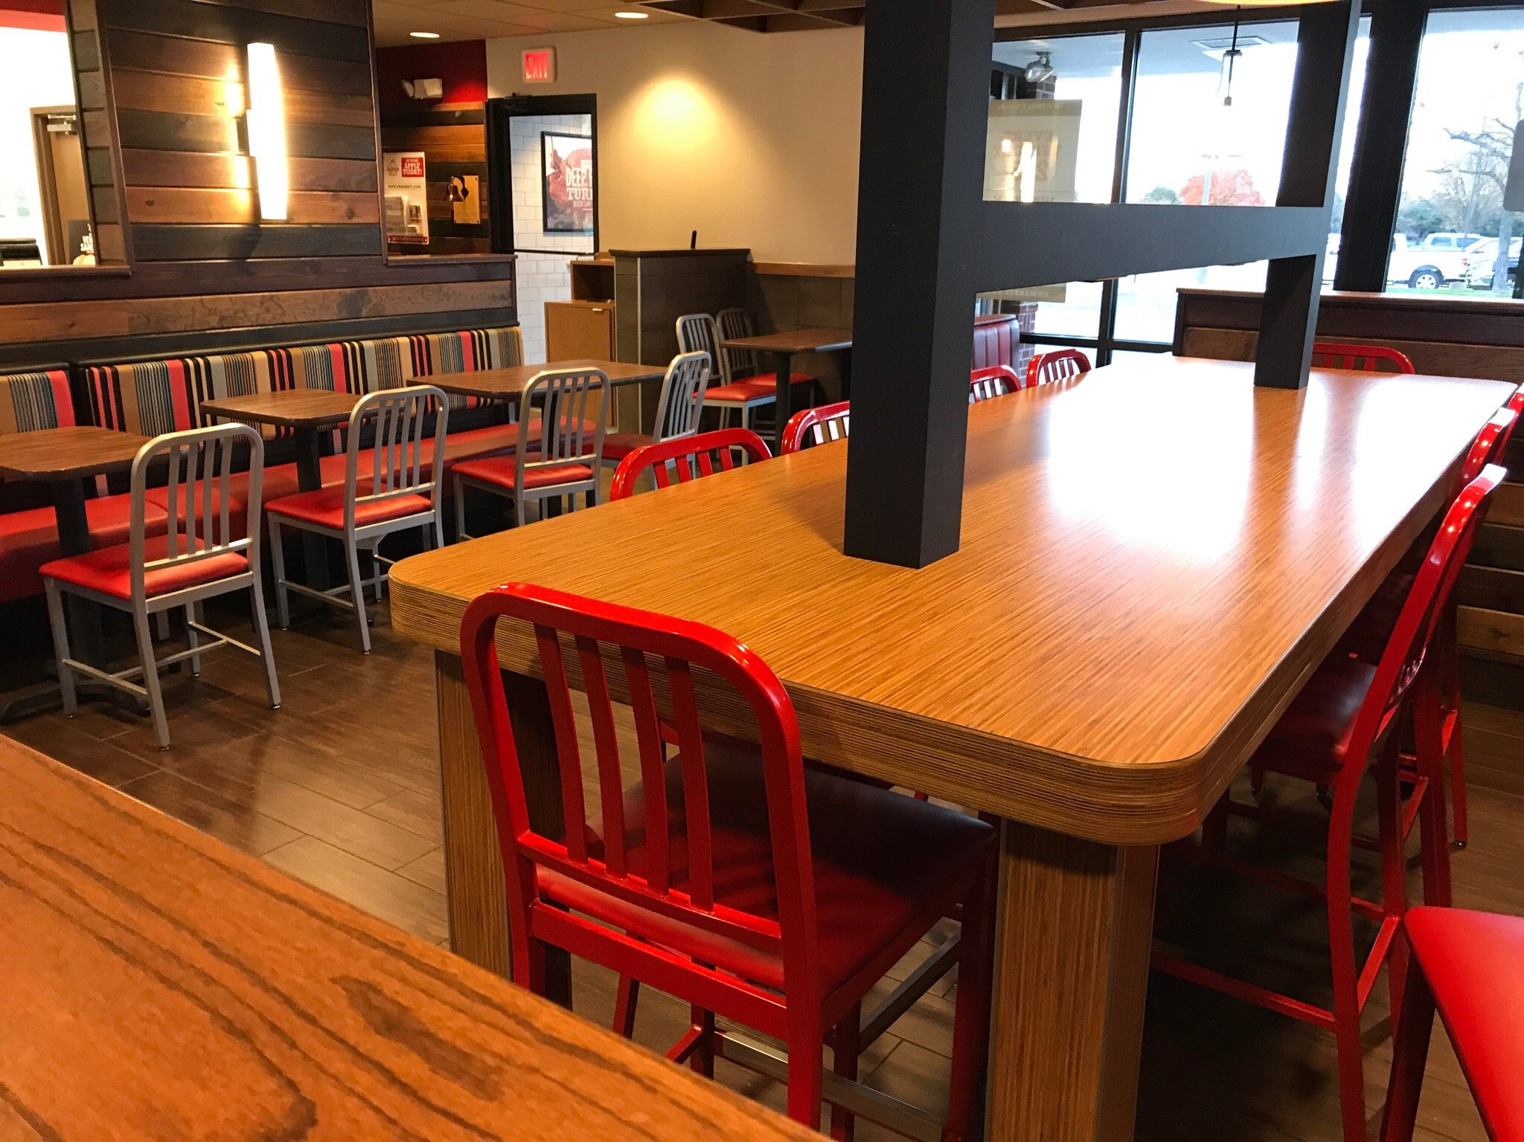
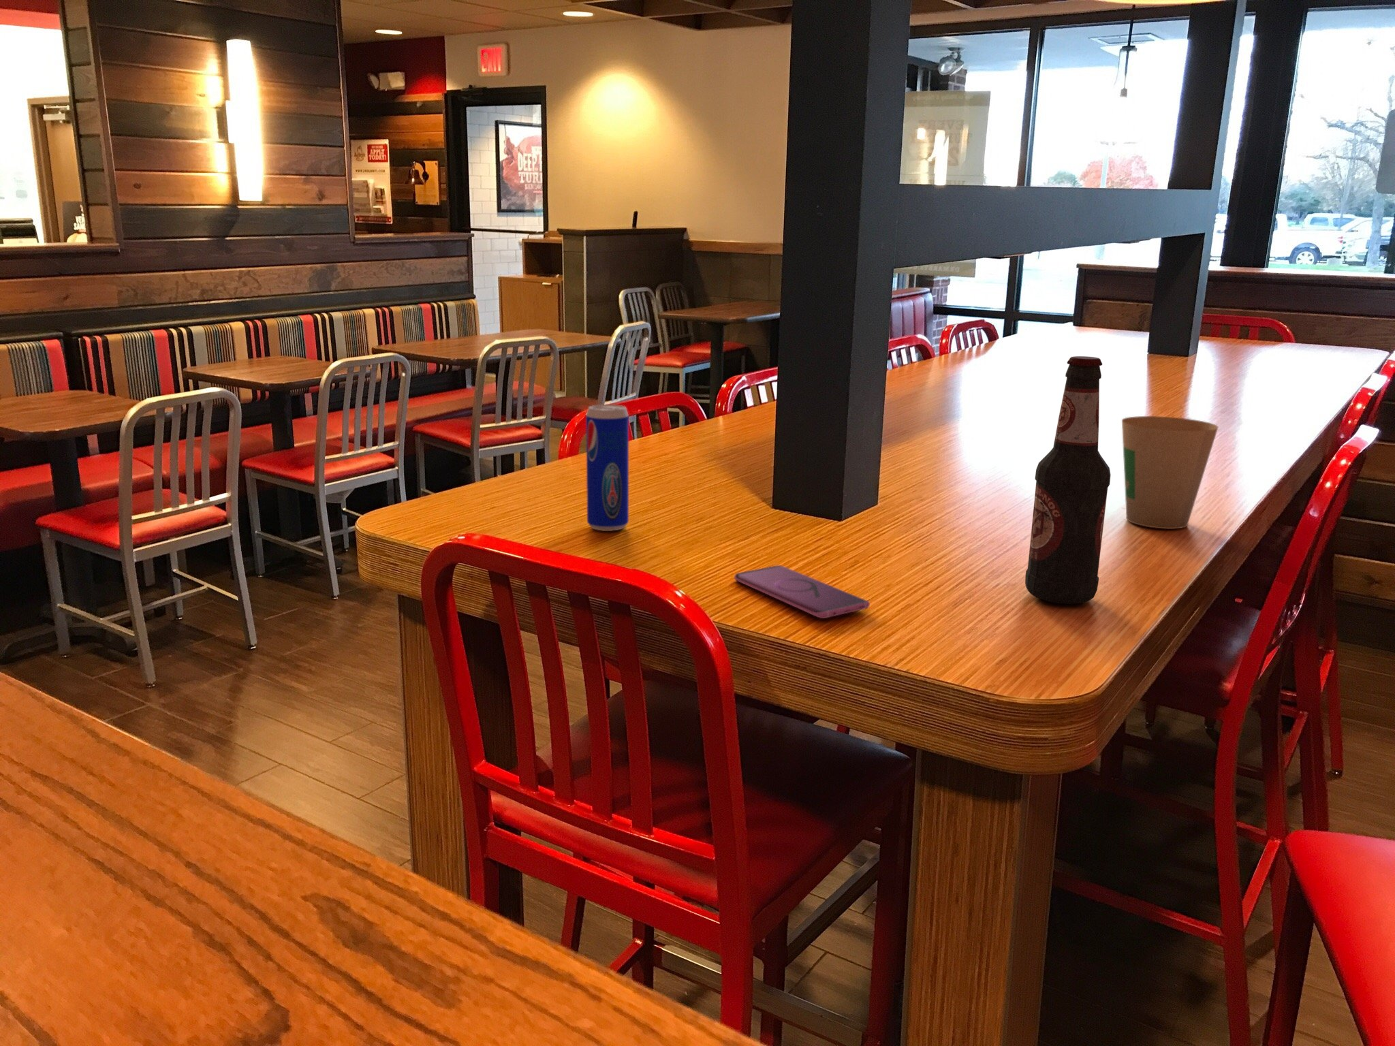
+ bottle [1025,356,1111,604]
+ paper cup [1121,415,1219,530]
+ beverage can [585,404,629,532]
+ smartphone [734,565,871,619]
